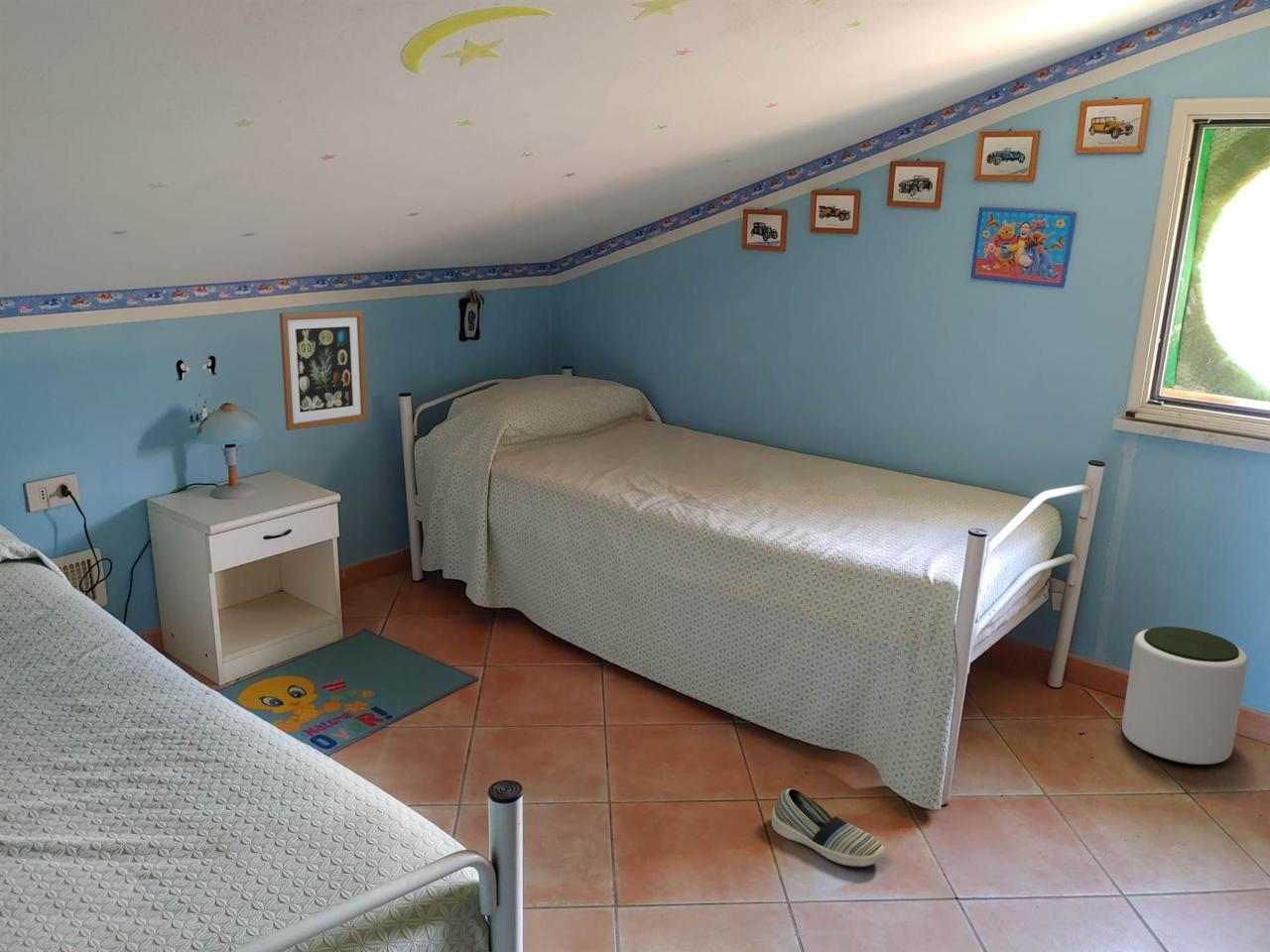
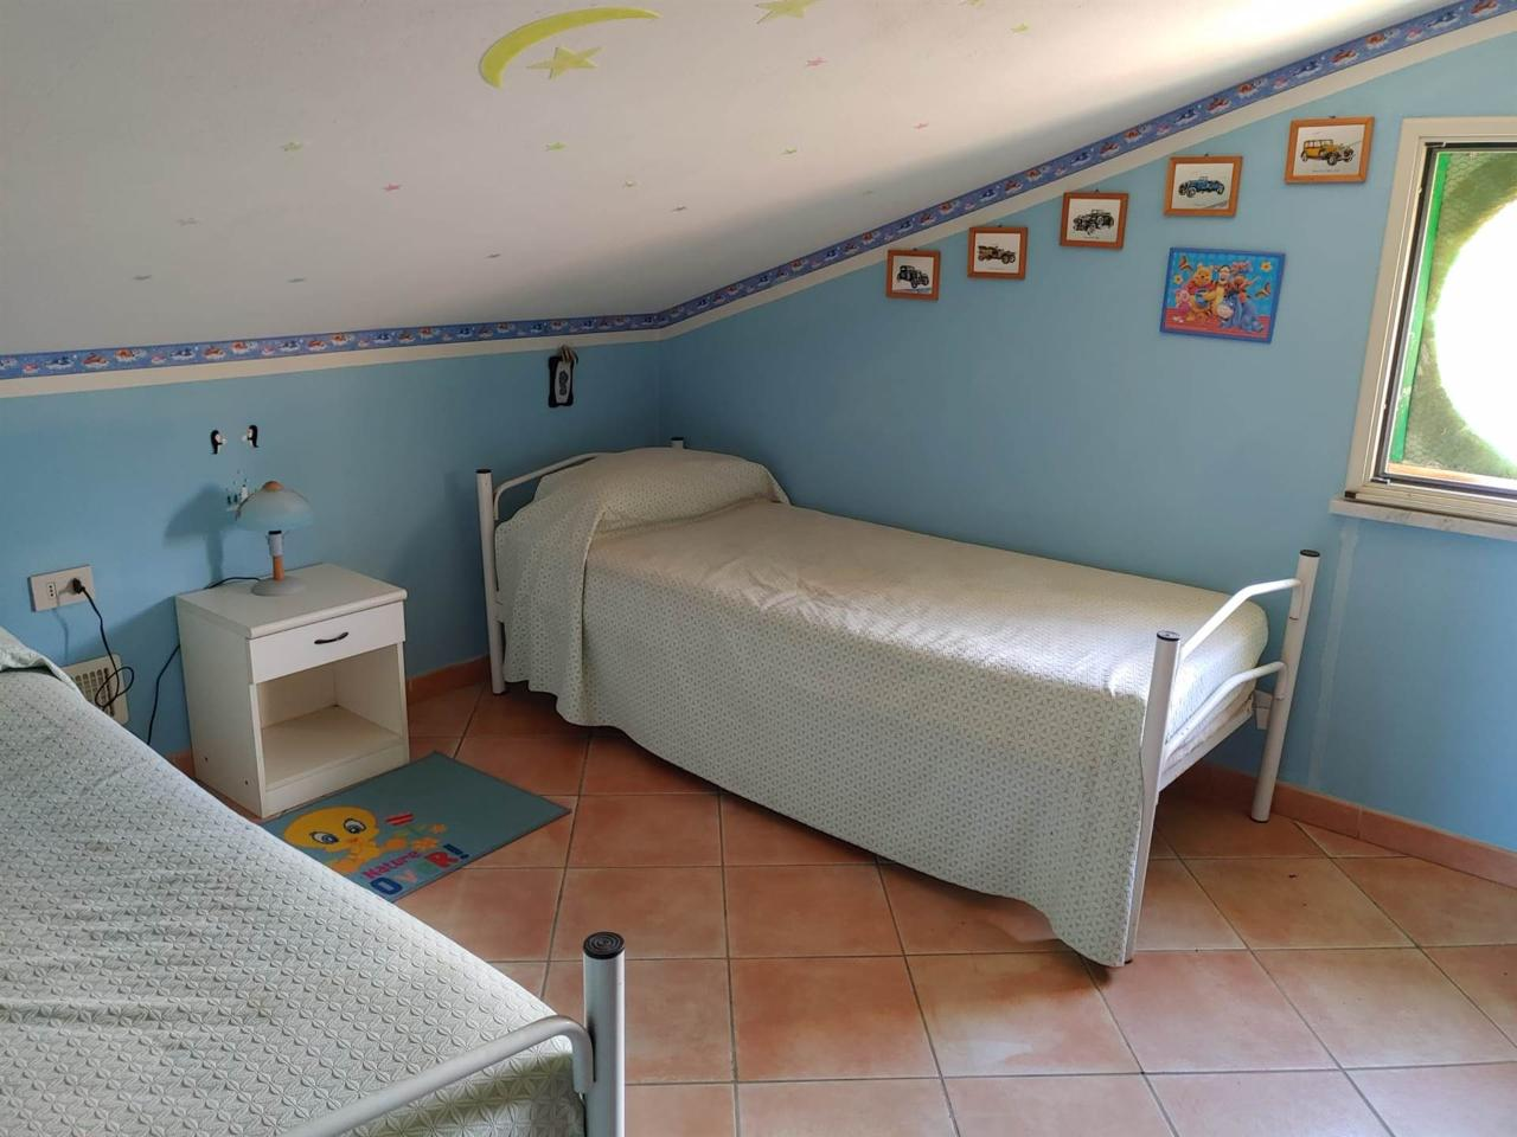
- shoe [771,787,886,868]
- plant pot [1121,626,1248,766]
- wall art [279,309,369,431]
